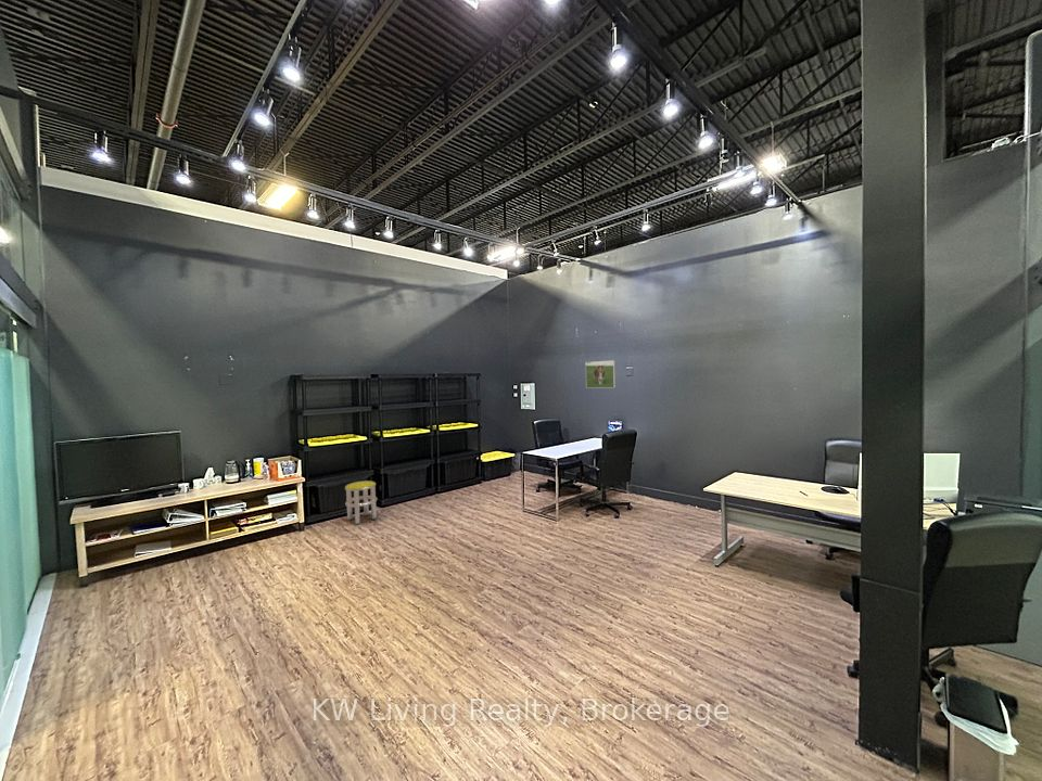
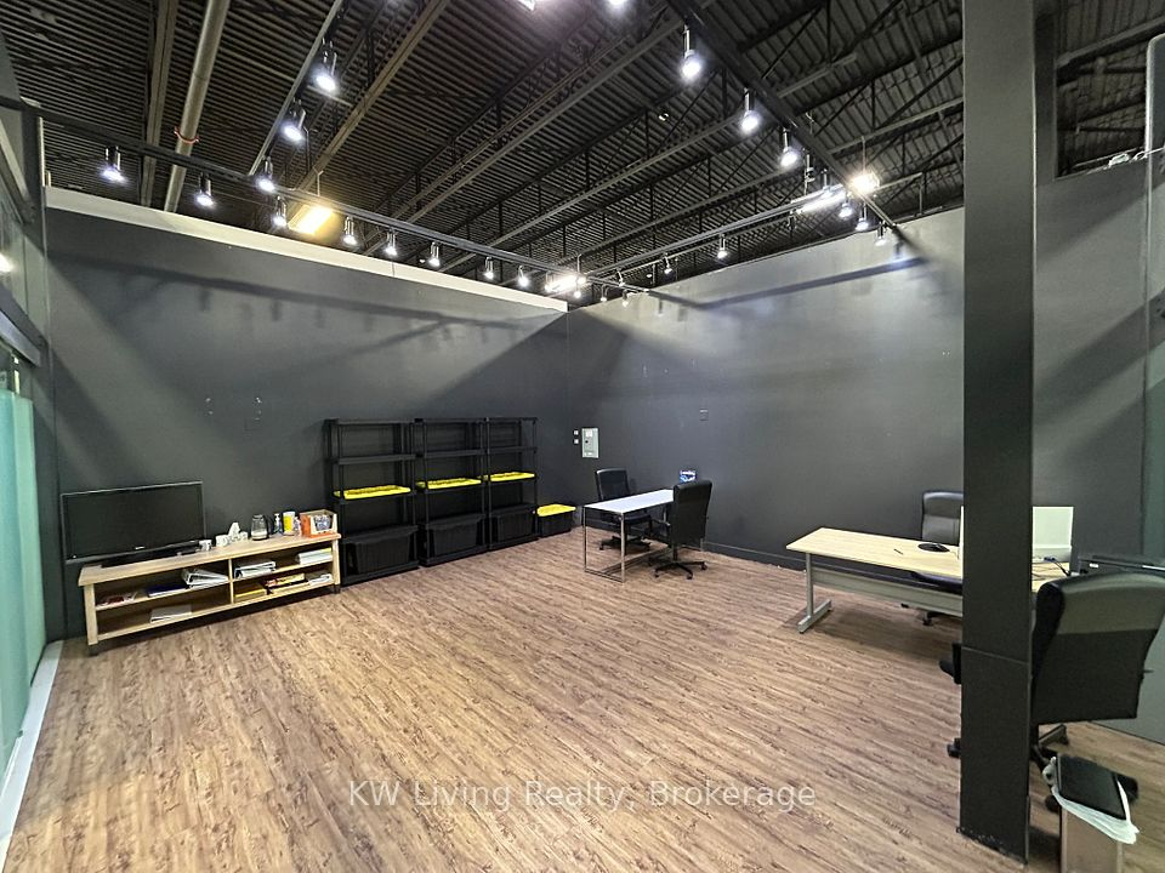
- stool [344,479,378,526]
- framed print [585,359,617,389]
